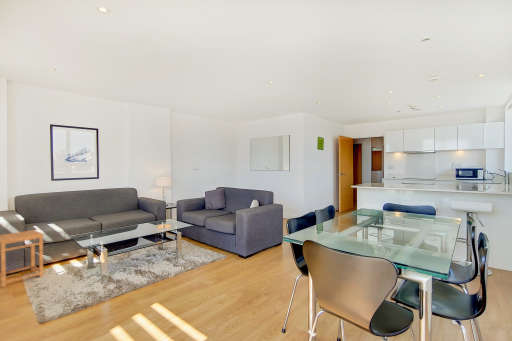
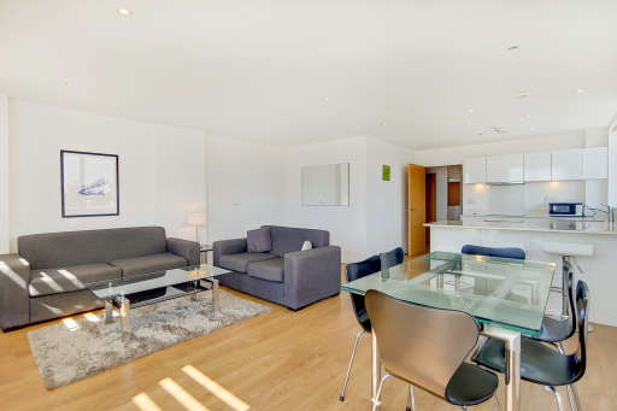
- side table [0,229,45,288]
